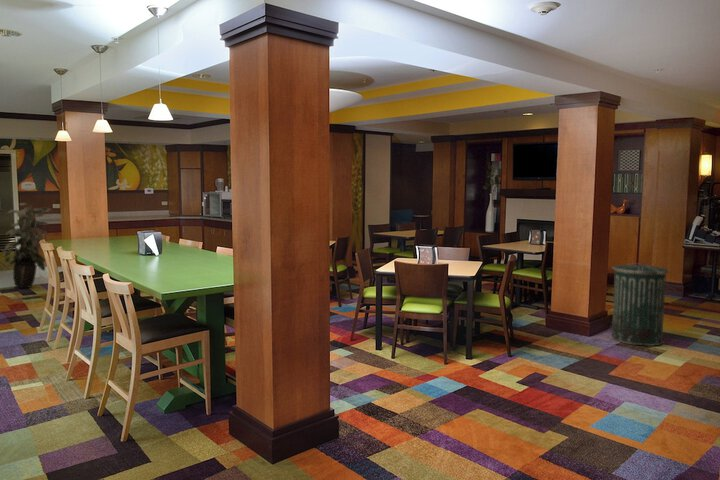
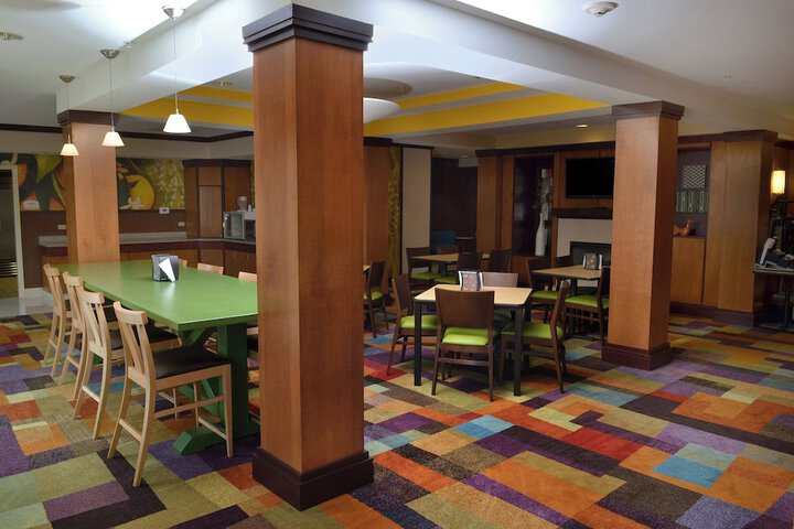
- trash can [610,262,670,347]
- indoor plant [0,202,53,289]
